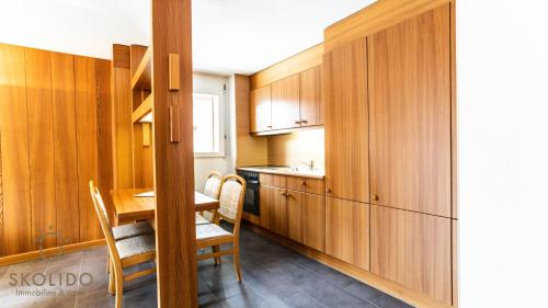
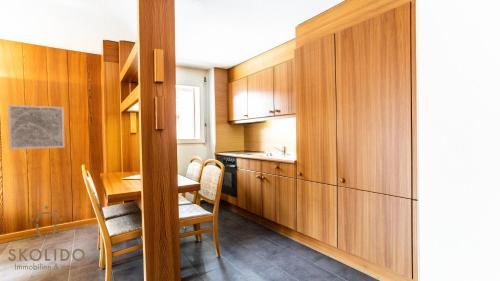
+ wall art [7,104,65,150]
